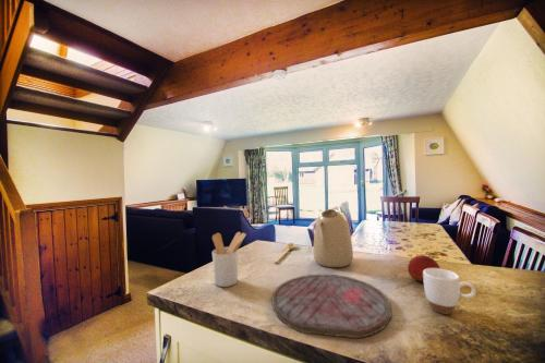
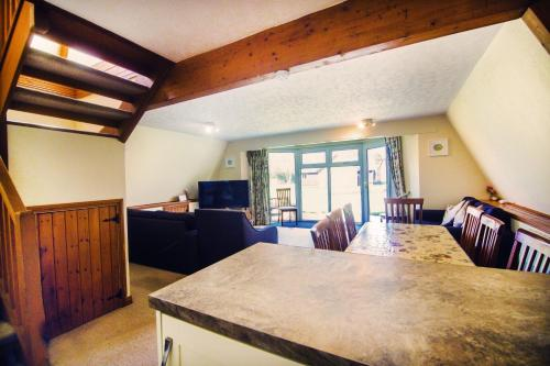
- utensil holder [211,231,247,288]
- kettle [312,208,354,268]
- mug [423,268,477,315]
- spoon [274,242,296,265]
- cutting board [271,274,392,339]
- fruit [407,255,441,283]
